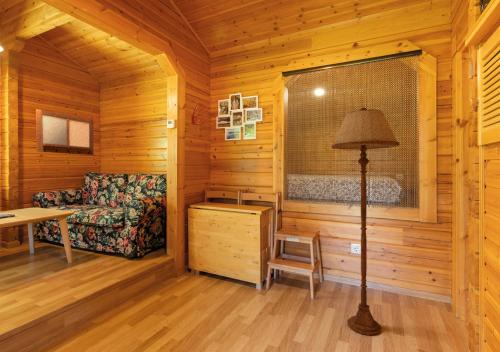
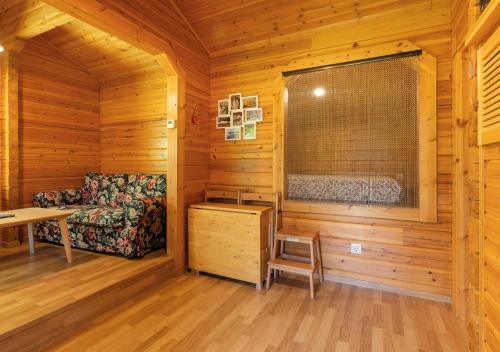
- writing board [35,108,94,156]
- floor lamp [331,107,401,336]
